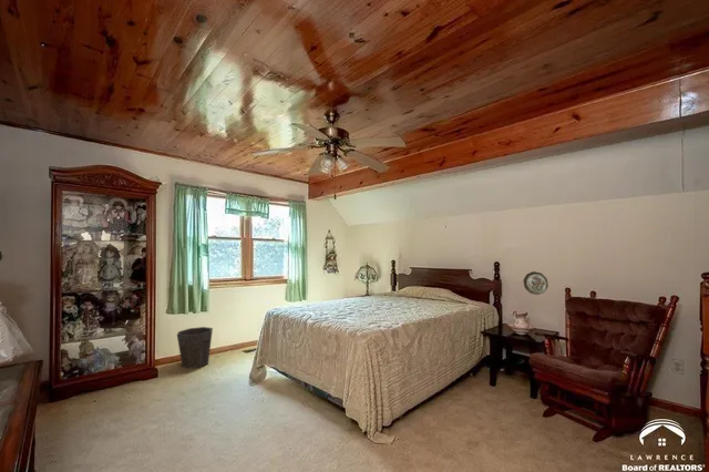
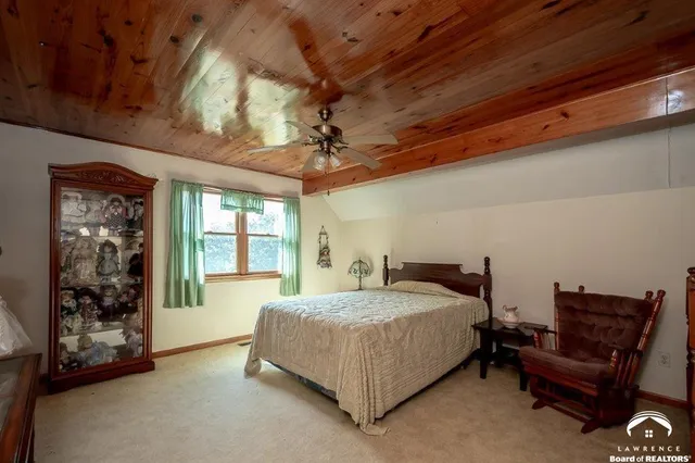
- waste bin [176,326,214,369]
- decorative plate [523,270,549,296]
